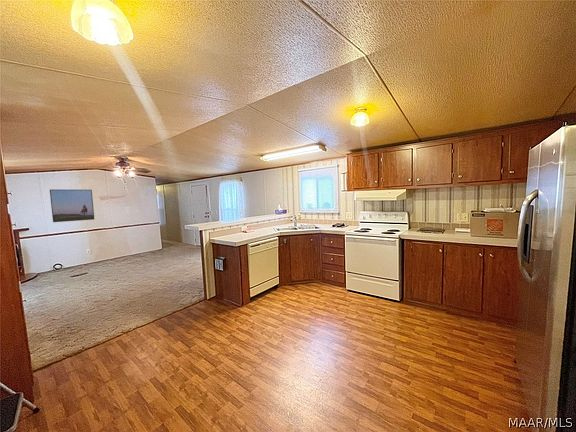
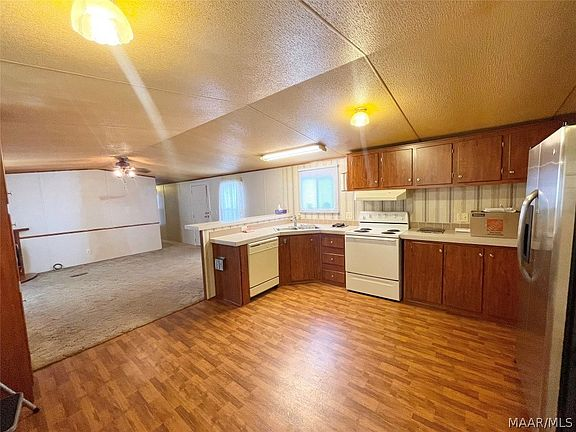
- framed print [49,188,95,223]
